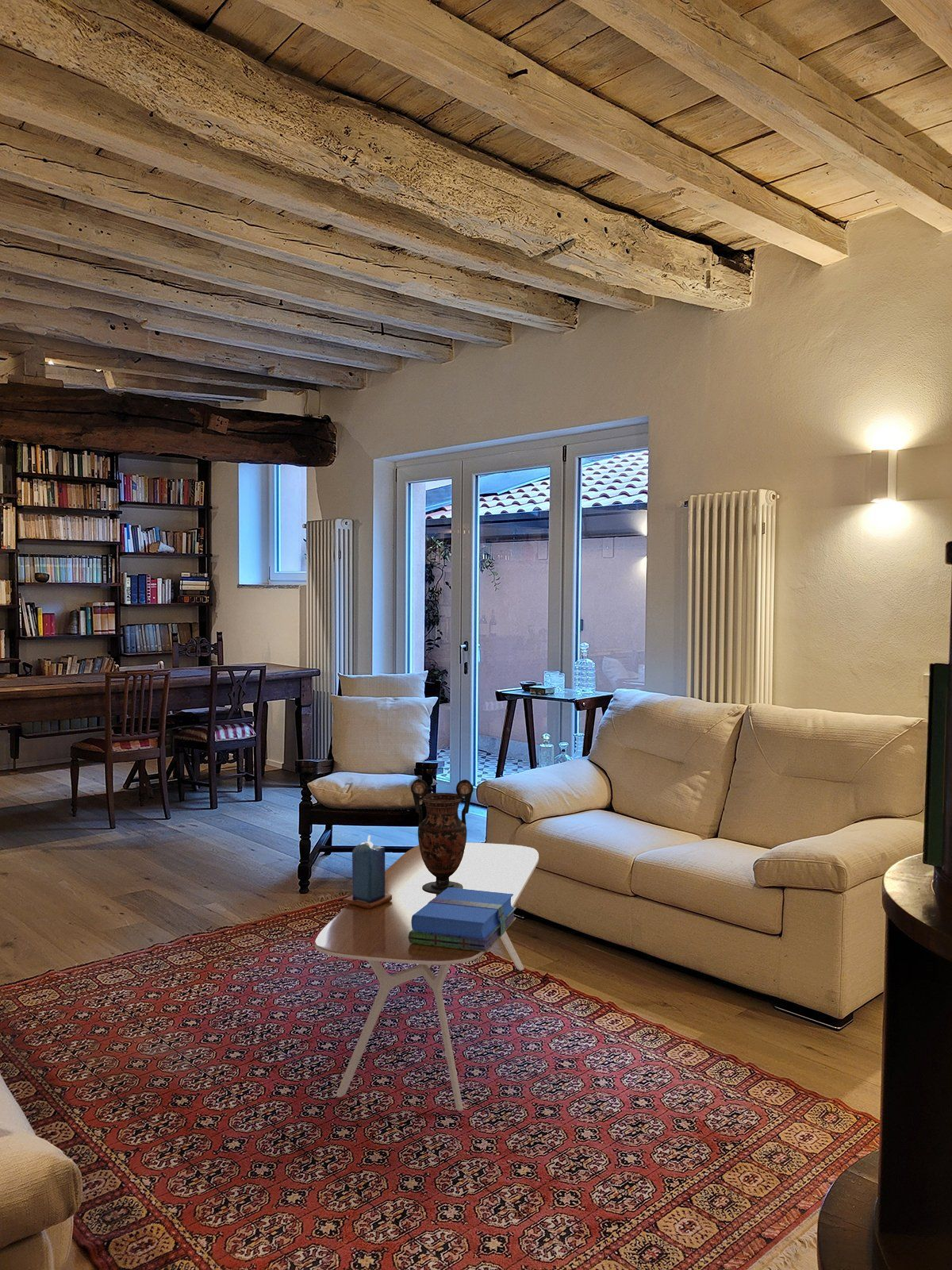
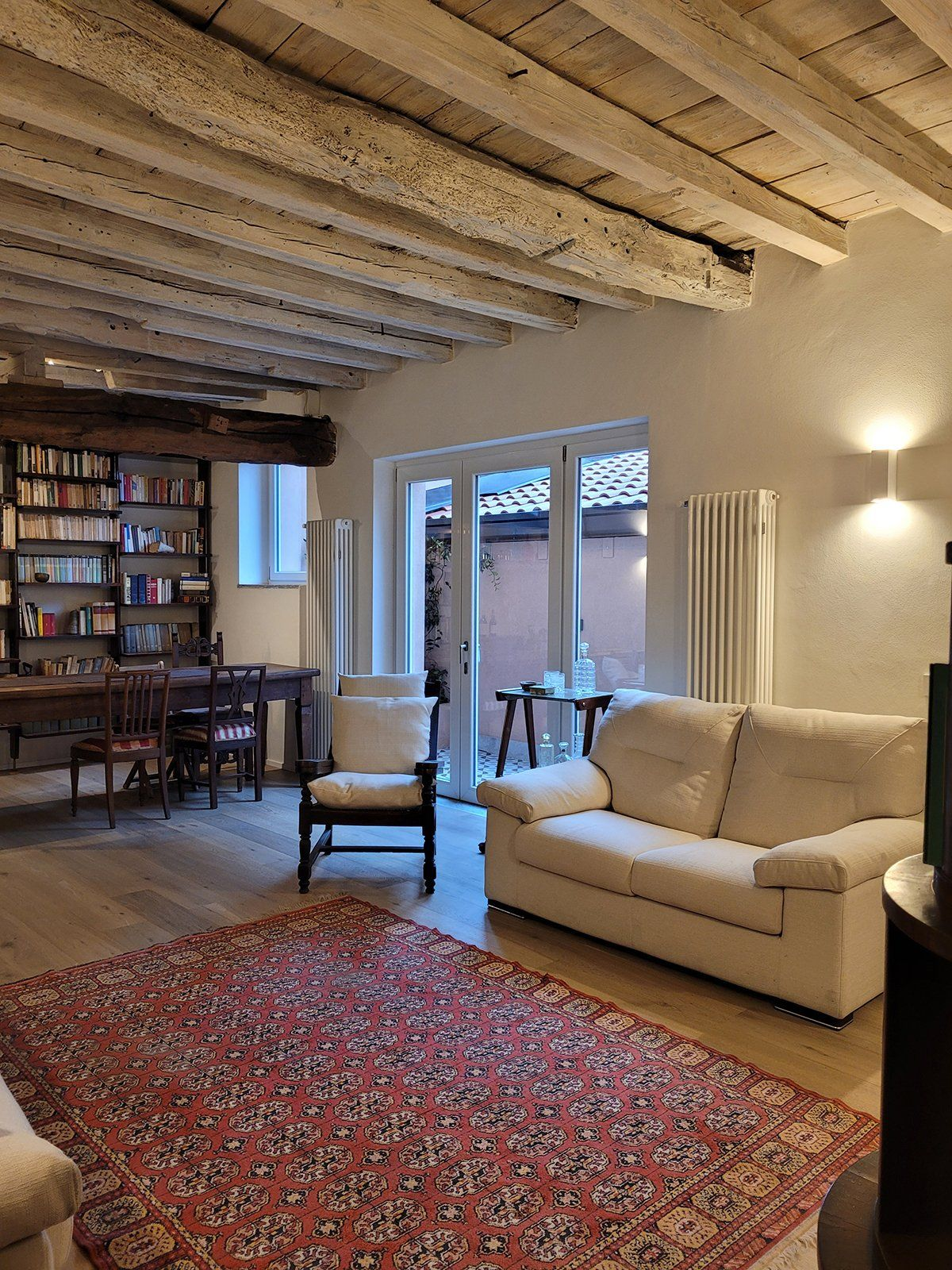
- books [409,887,517,953]
- coffee table [314,841,539,1112]
- candle [342,834,392,909]
- vase [410,778,474,894]
